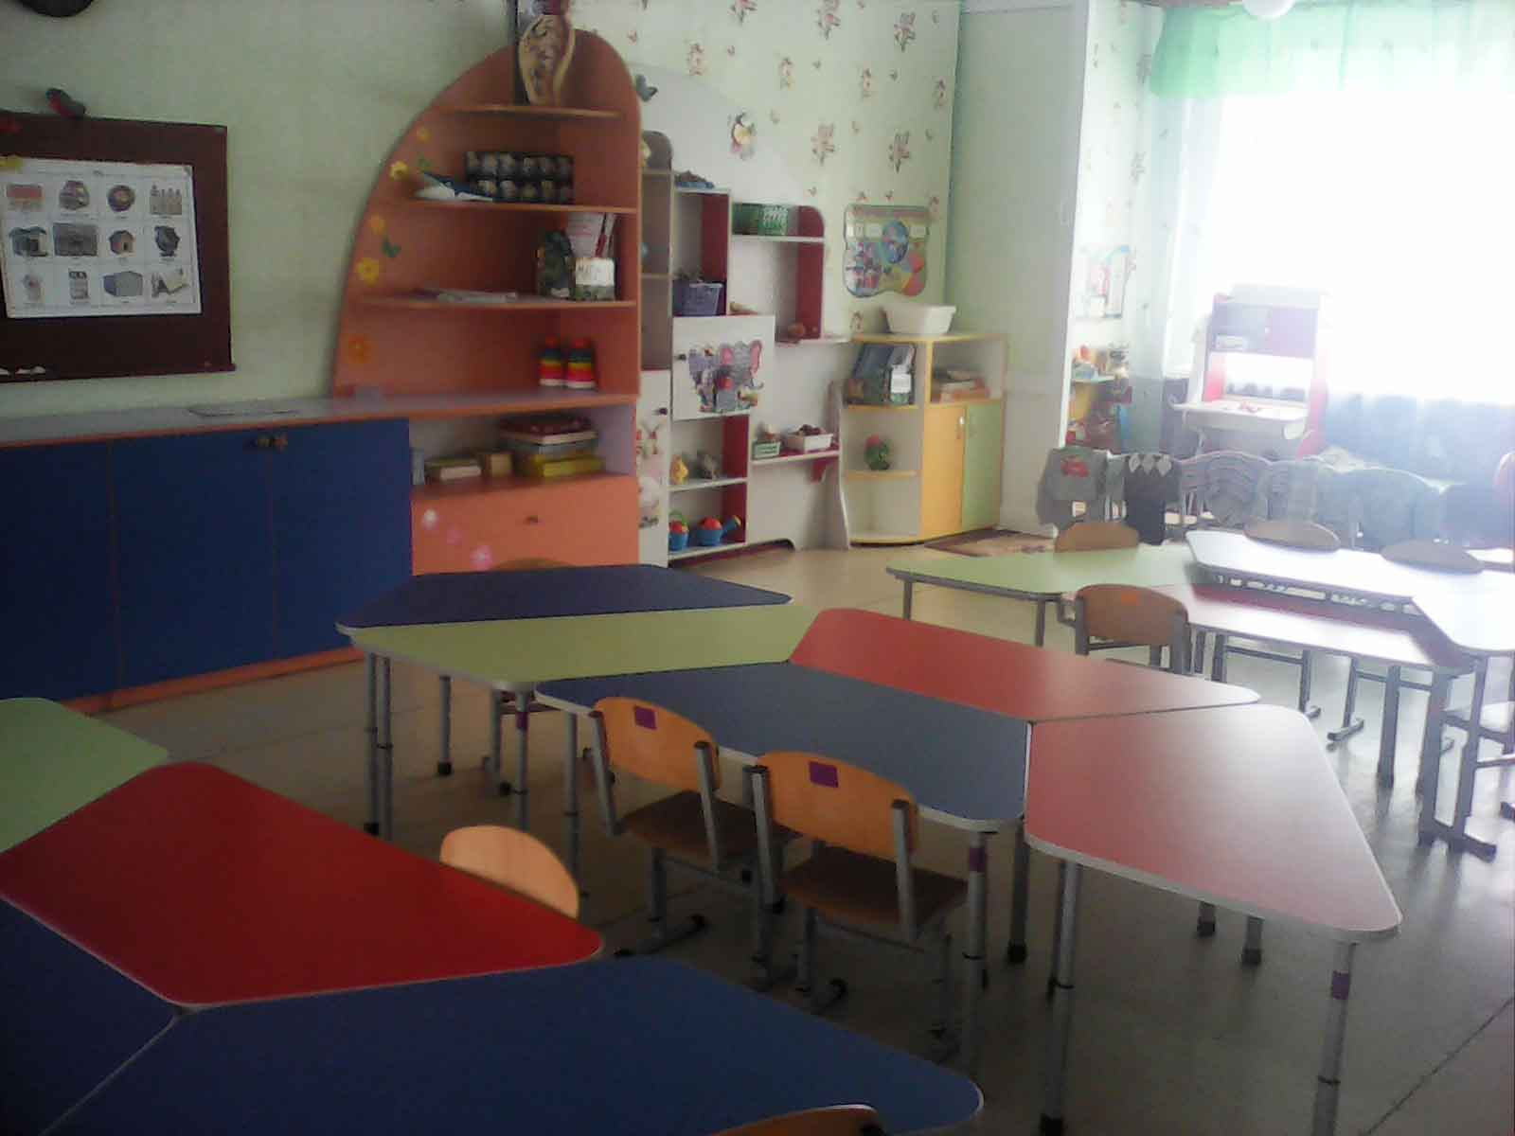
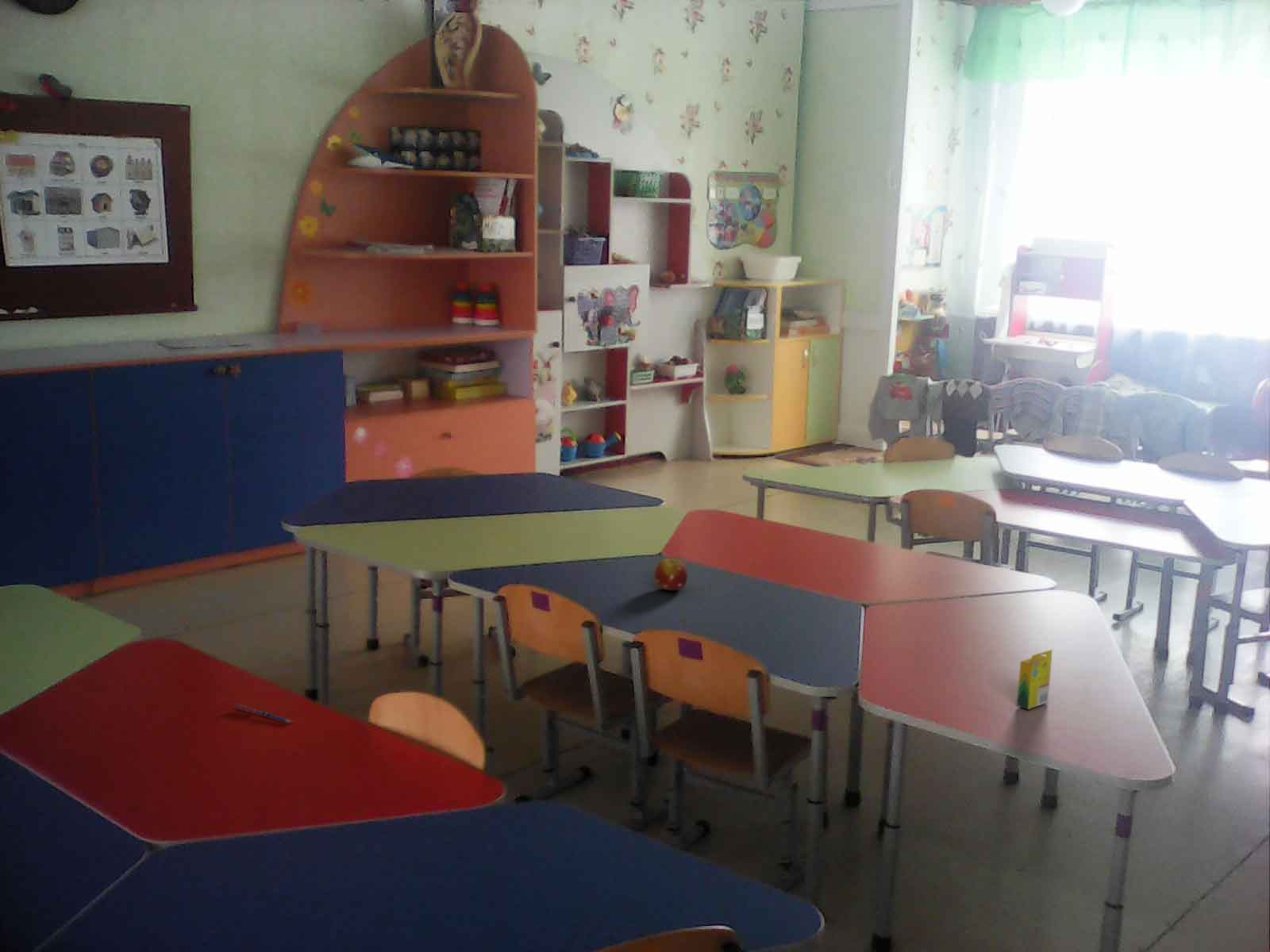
+ pen [233,703,293,724]
+ fruit [653,558,689,591]
+ crayon box [1016,649,1053,710]
